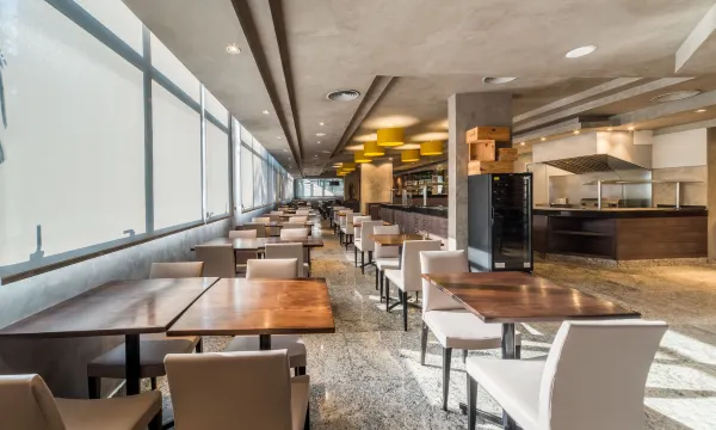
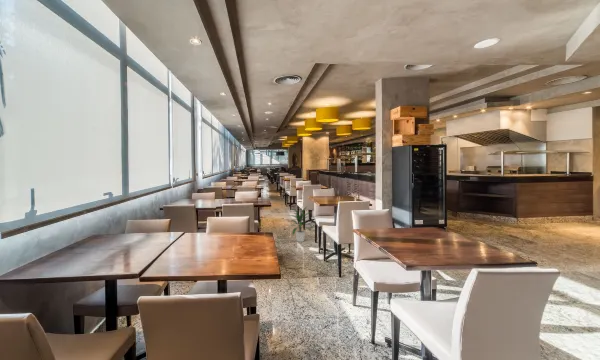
+ indoor plant [288,207,313,243]
